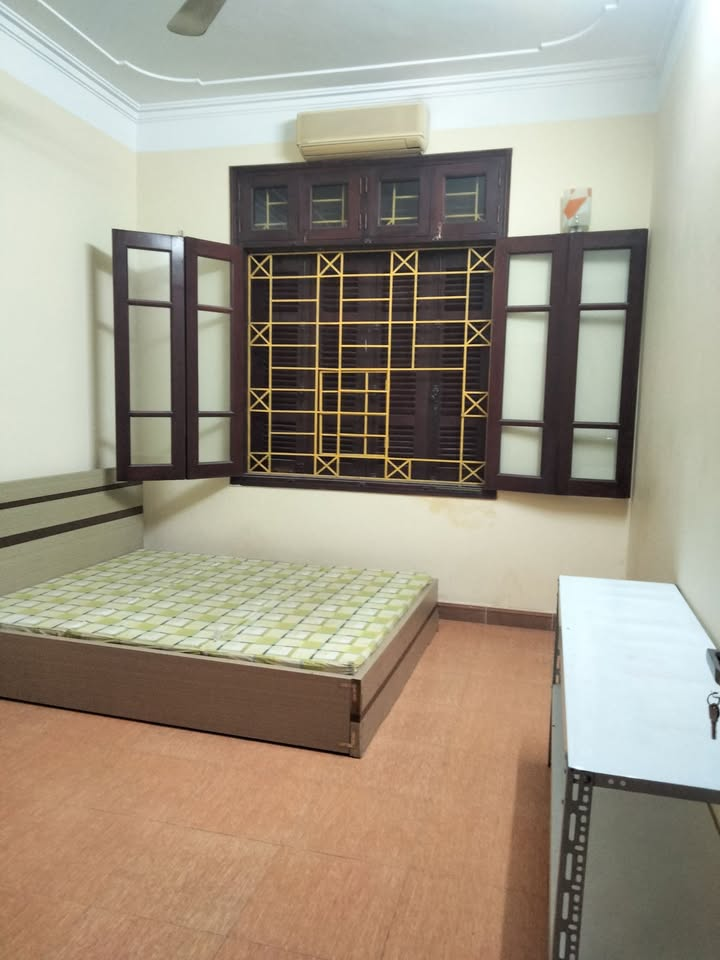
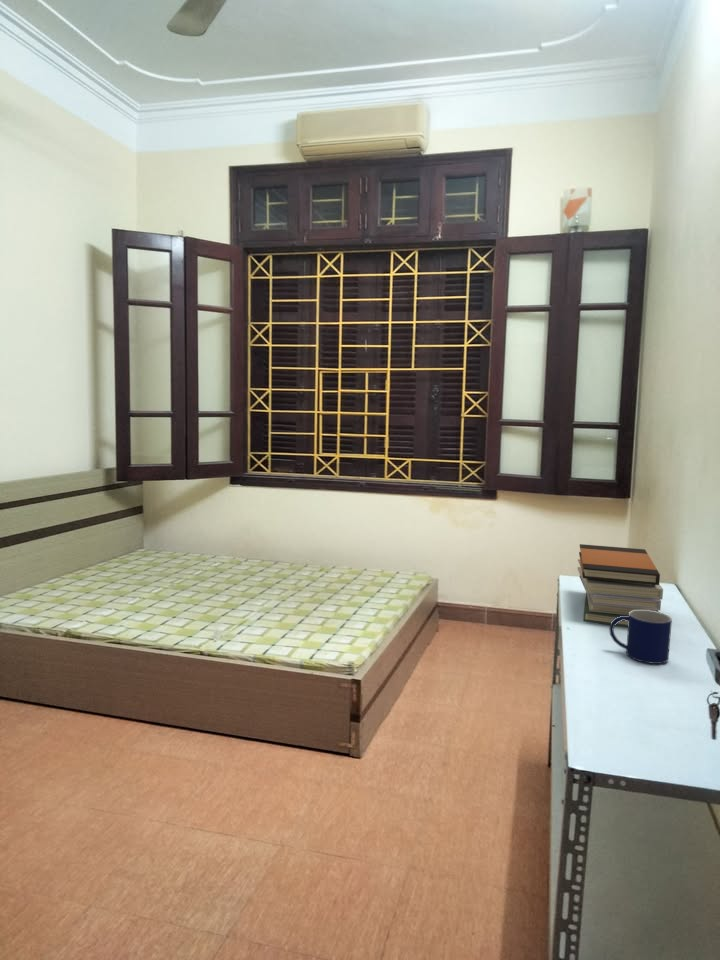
+ mug [608,610,673,665]
+ book stack [576,543,664,628]
